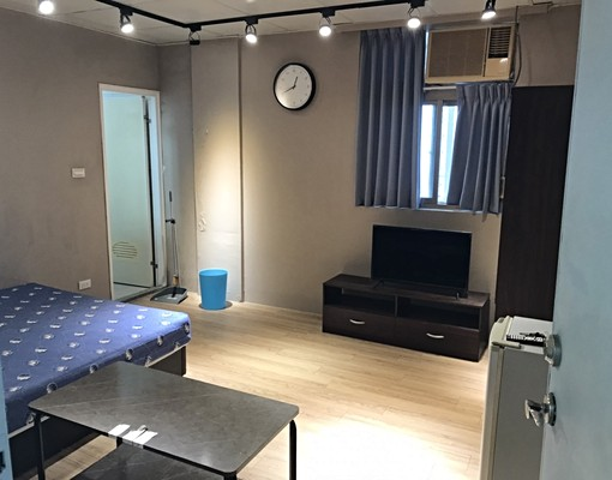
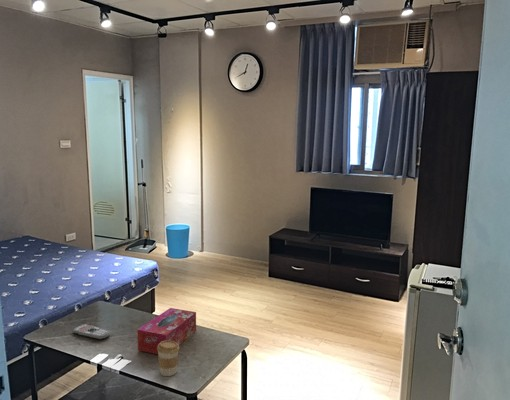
+ tissue box [136,307,197,355]
+ coffee cup [157,341,180,377]
+ remote control [72,323,111,341]
